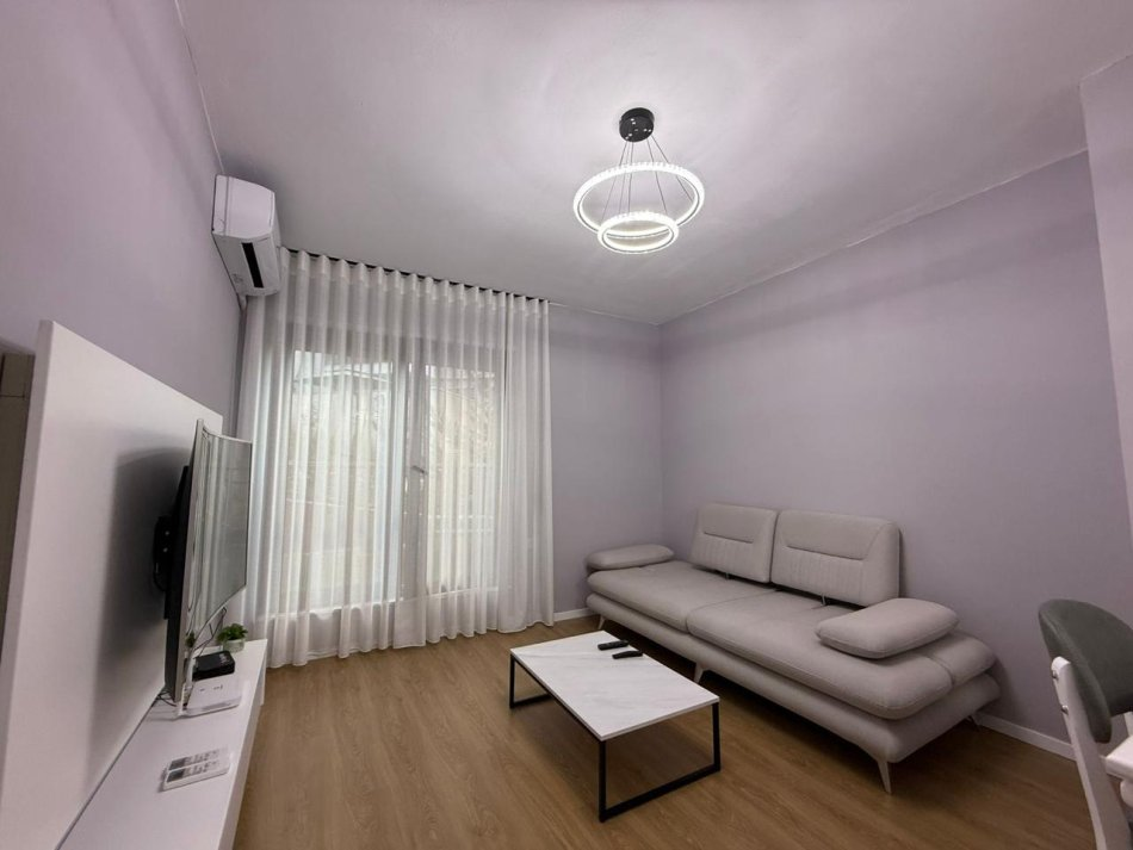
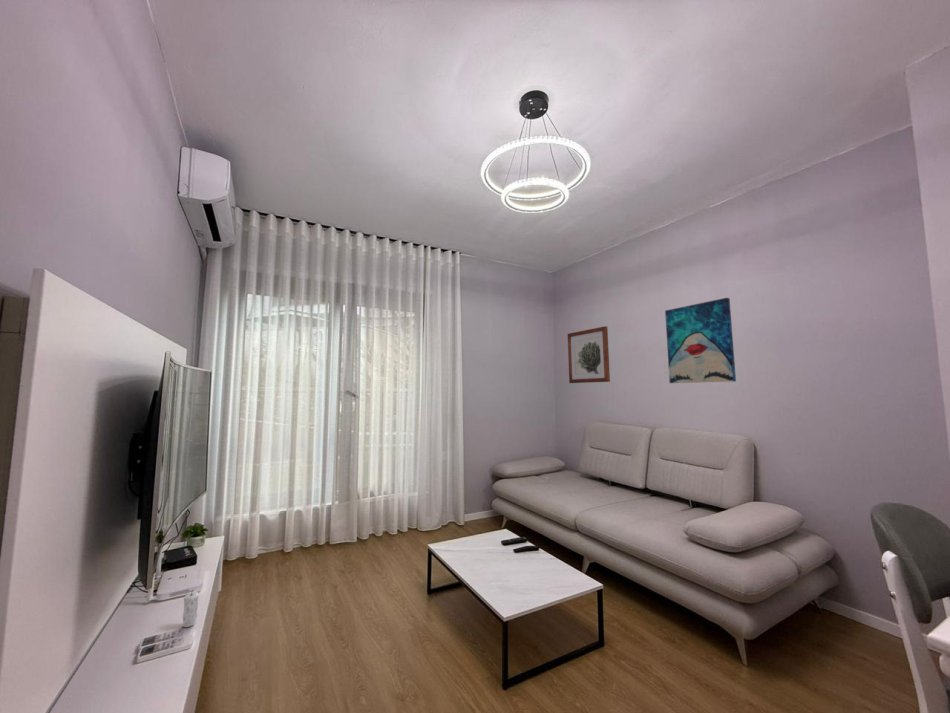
+ candle [182,590,200,628]
+ wall art [664,297,737,384]
+ wall art [567,325,611,384]
